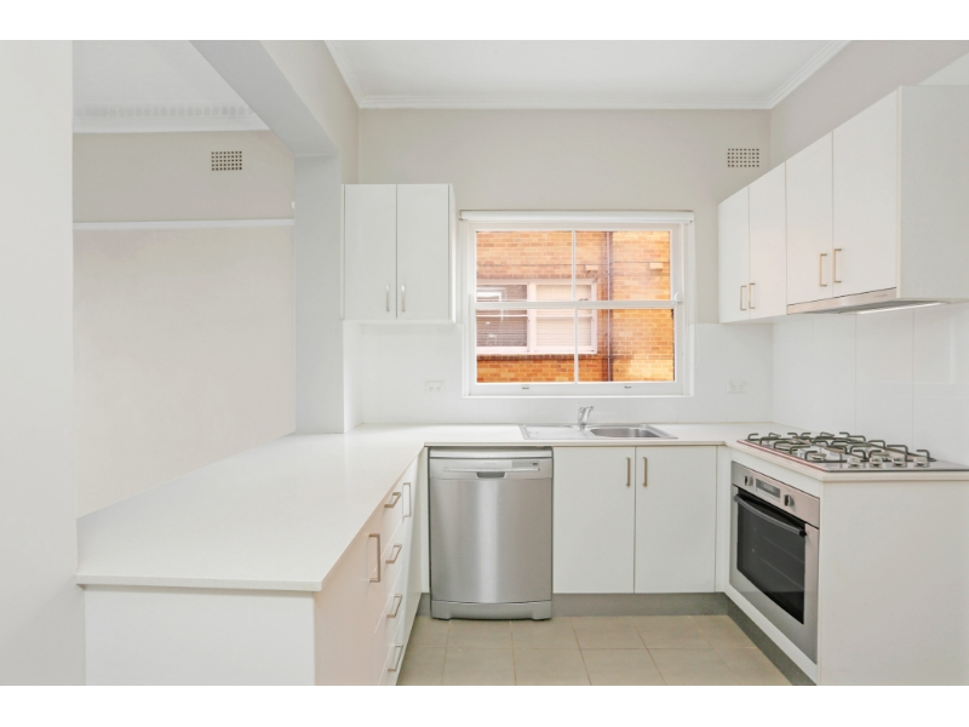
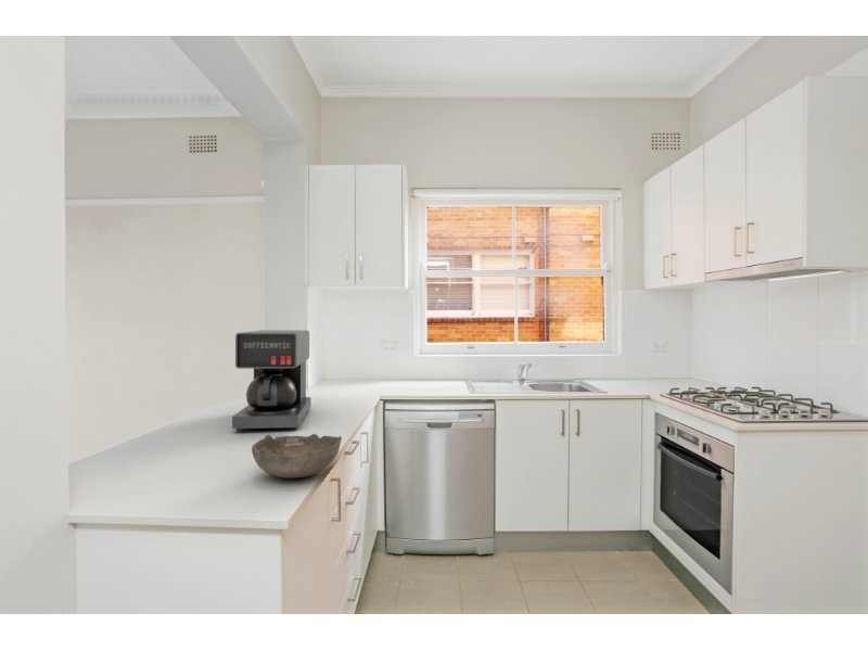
+ bowl [251,433,343,480]
+ coffee maker [231,329,312,432]
